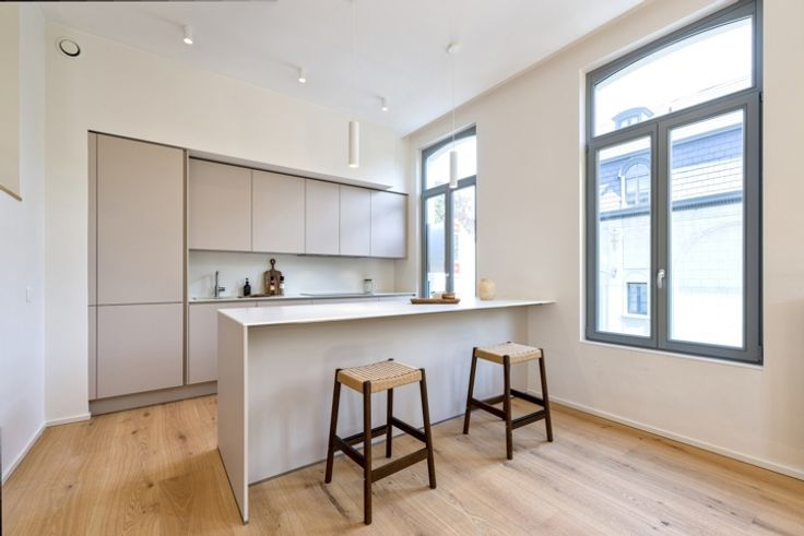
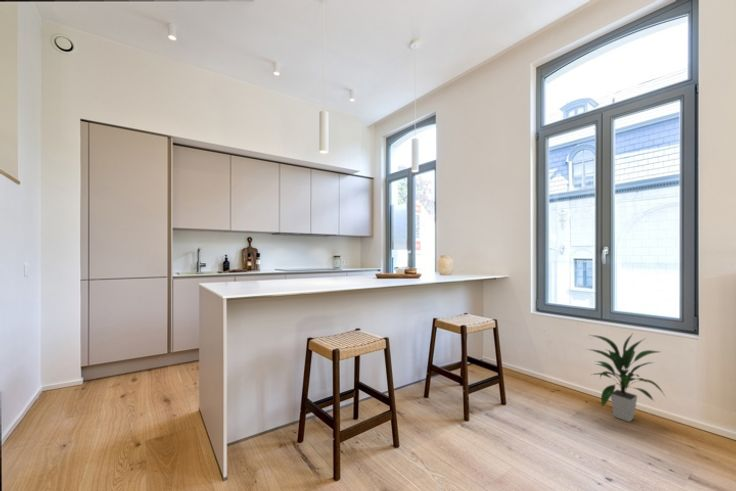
+ indoor plant [586,333,667,423]
